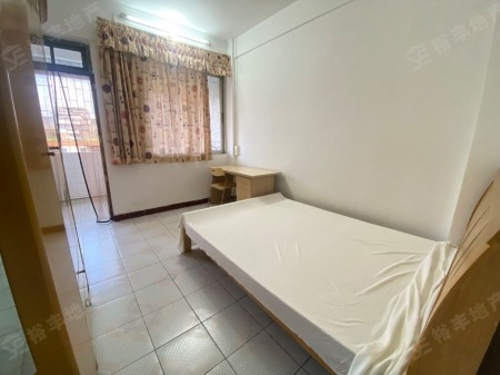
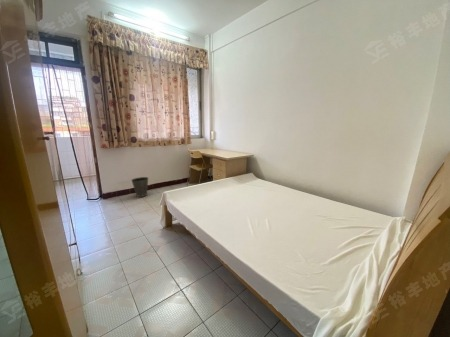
+ waste basket [130,176,149,198]
